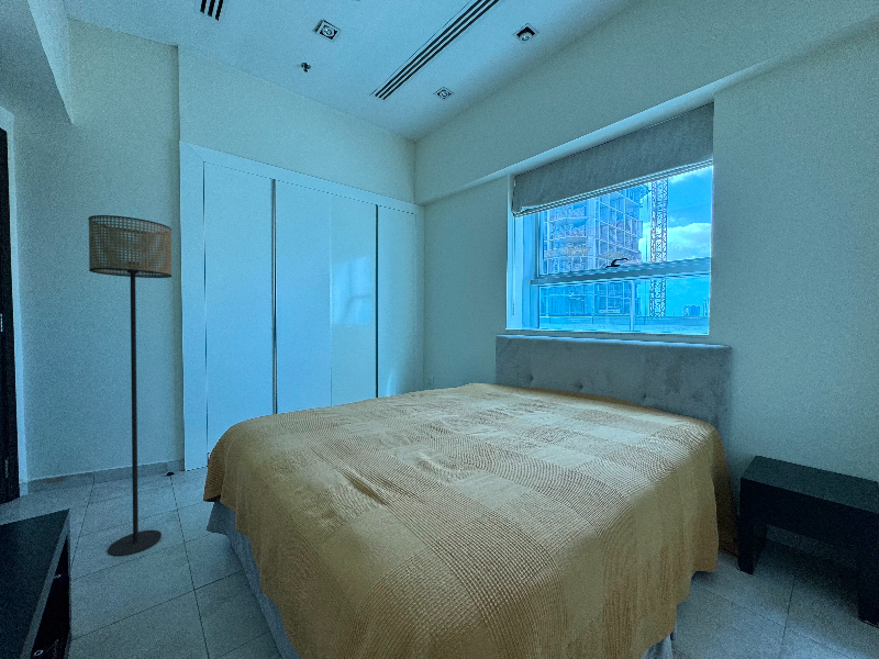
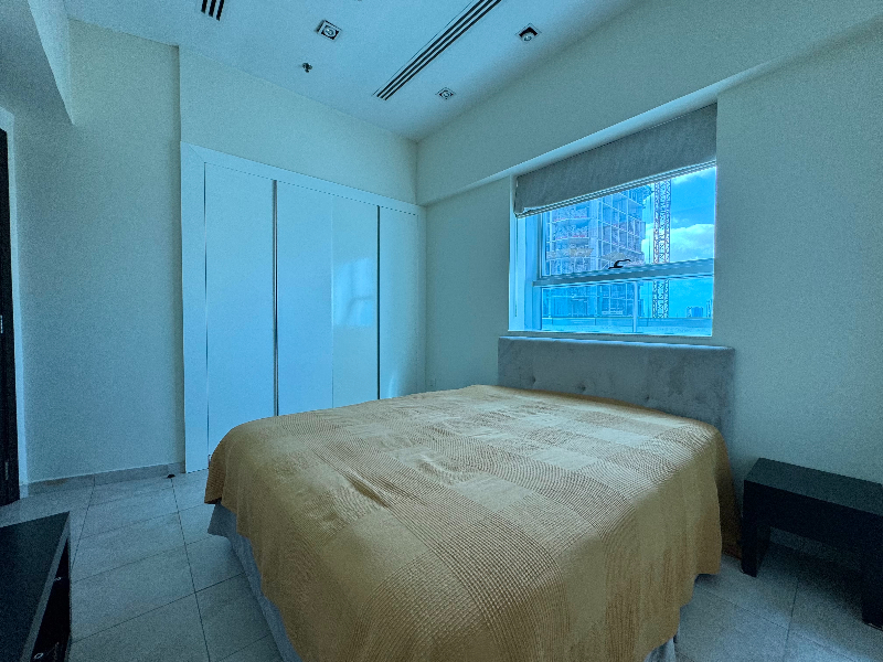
- floor lamp [87,214,173,557]
